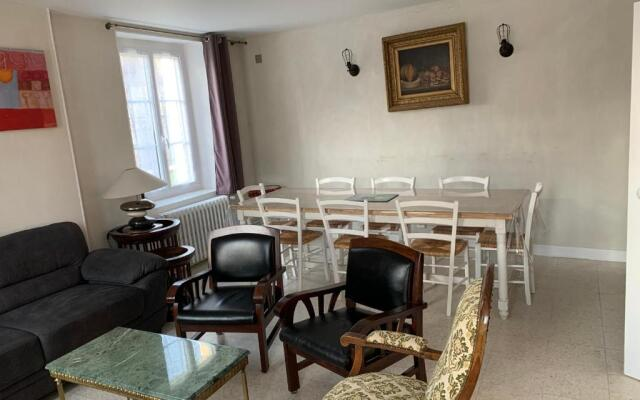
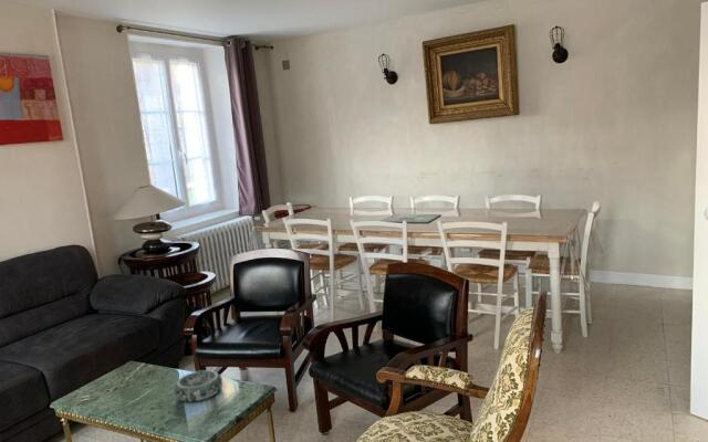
+ decorative bowl [173,369,223,402]
